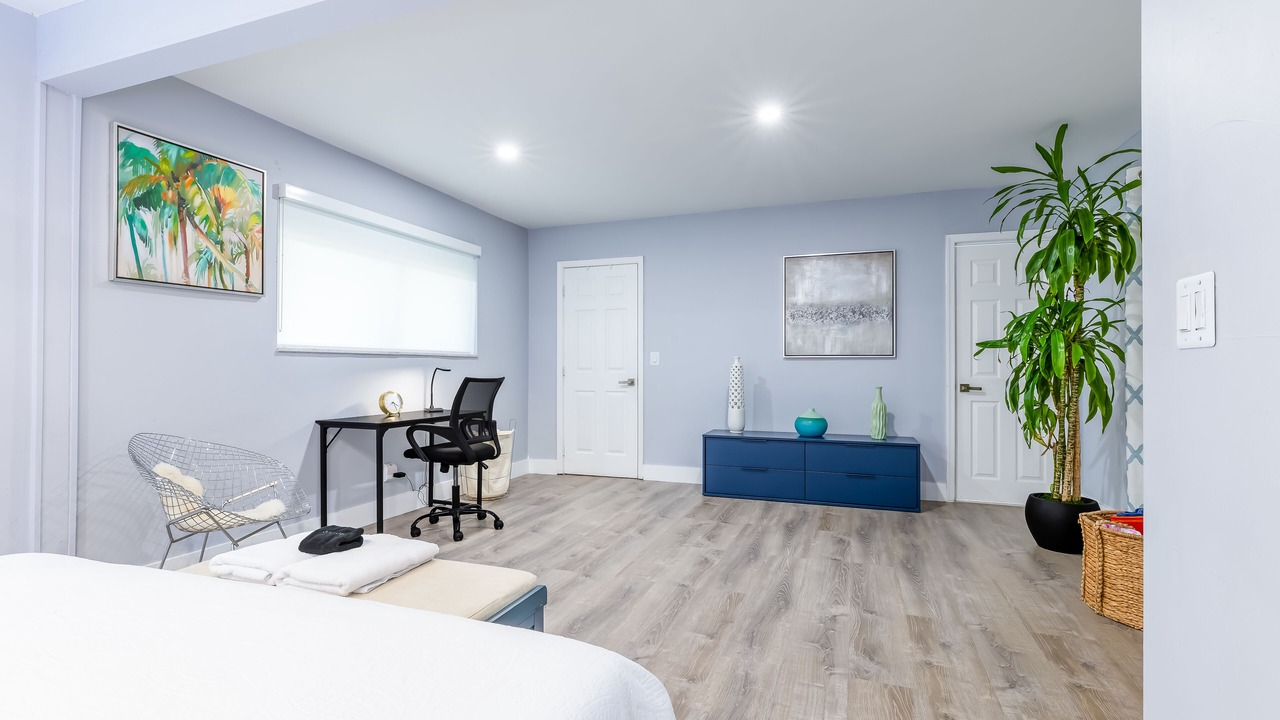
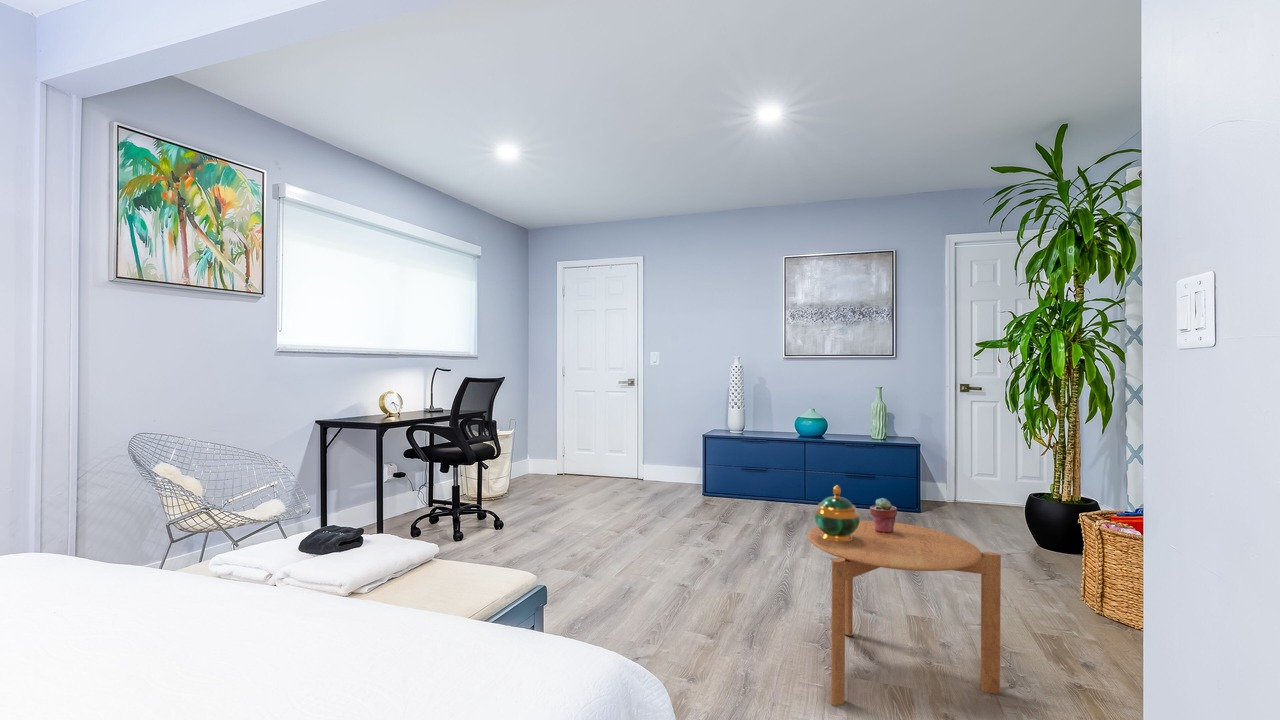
+ side table [807,520,1002,707]
+ decorative jar [813,484,861,542]
+ potted succulent [869,497,898,533]
